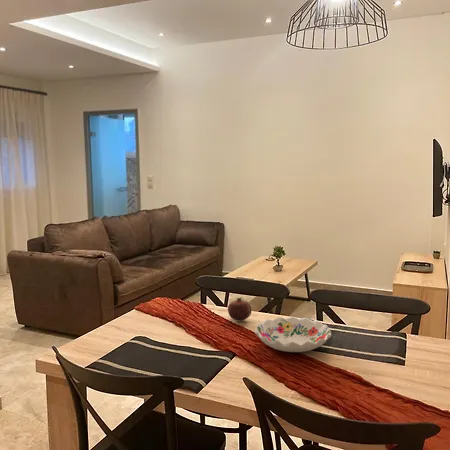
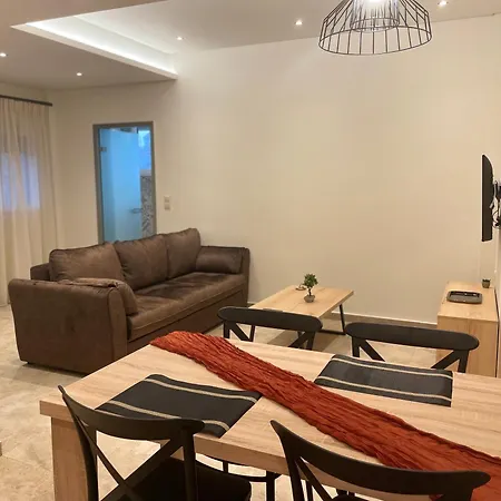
- decorative bowl [254,316,332,353]
- fruit [227,296,253,322]
